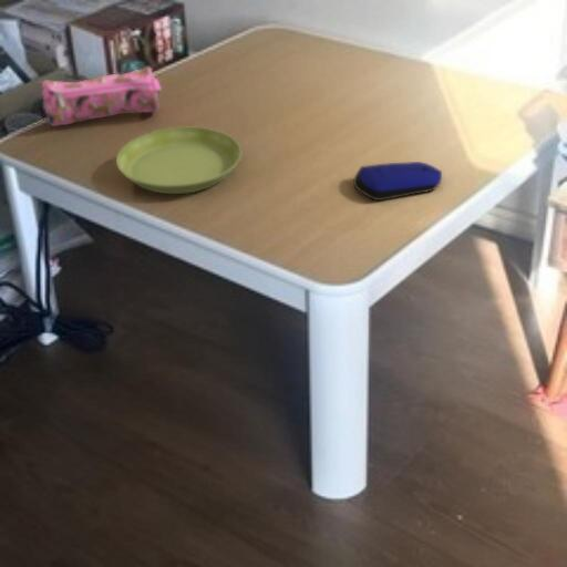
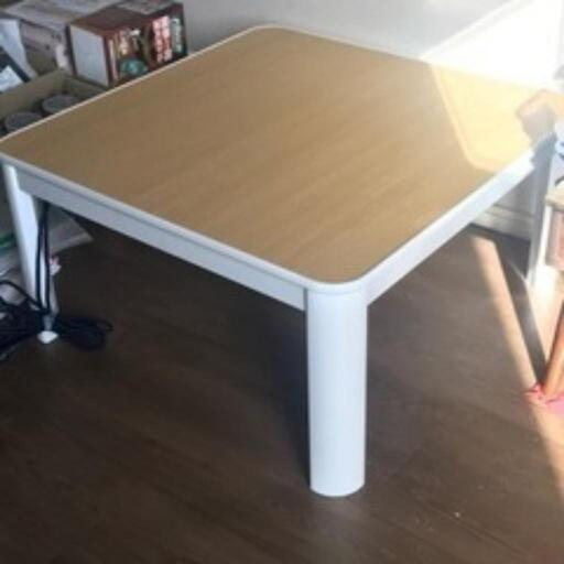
- pencil case [41,65,163,127]
- computer mouse [352,161,443,202]
- saucer [115,126,243,195]
